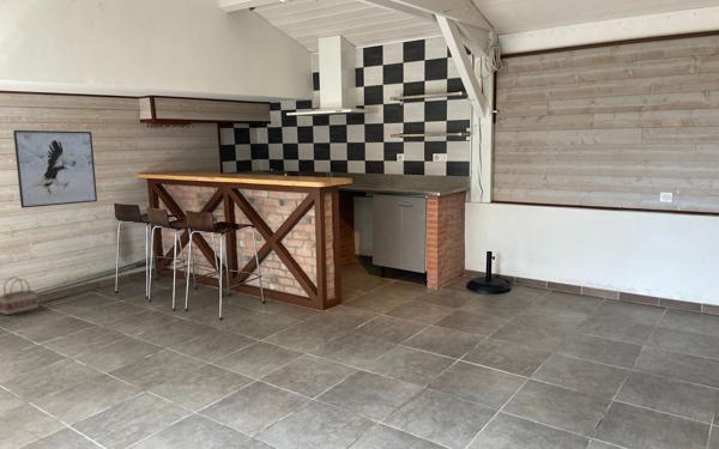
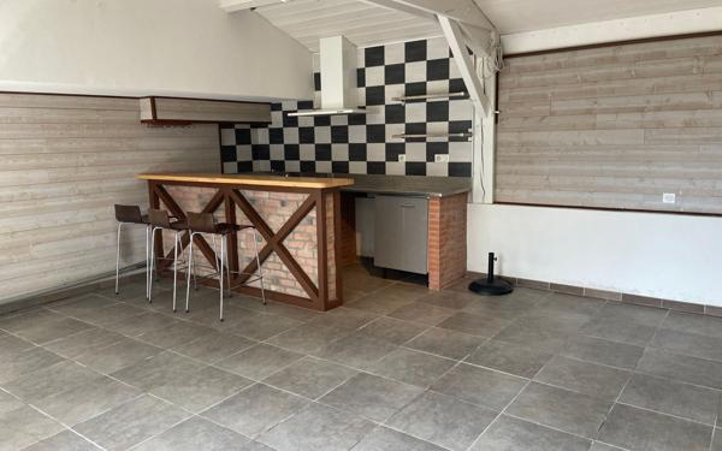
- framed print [12,129,98,210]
- basket [0,277,40,316]
